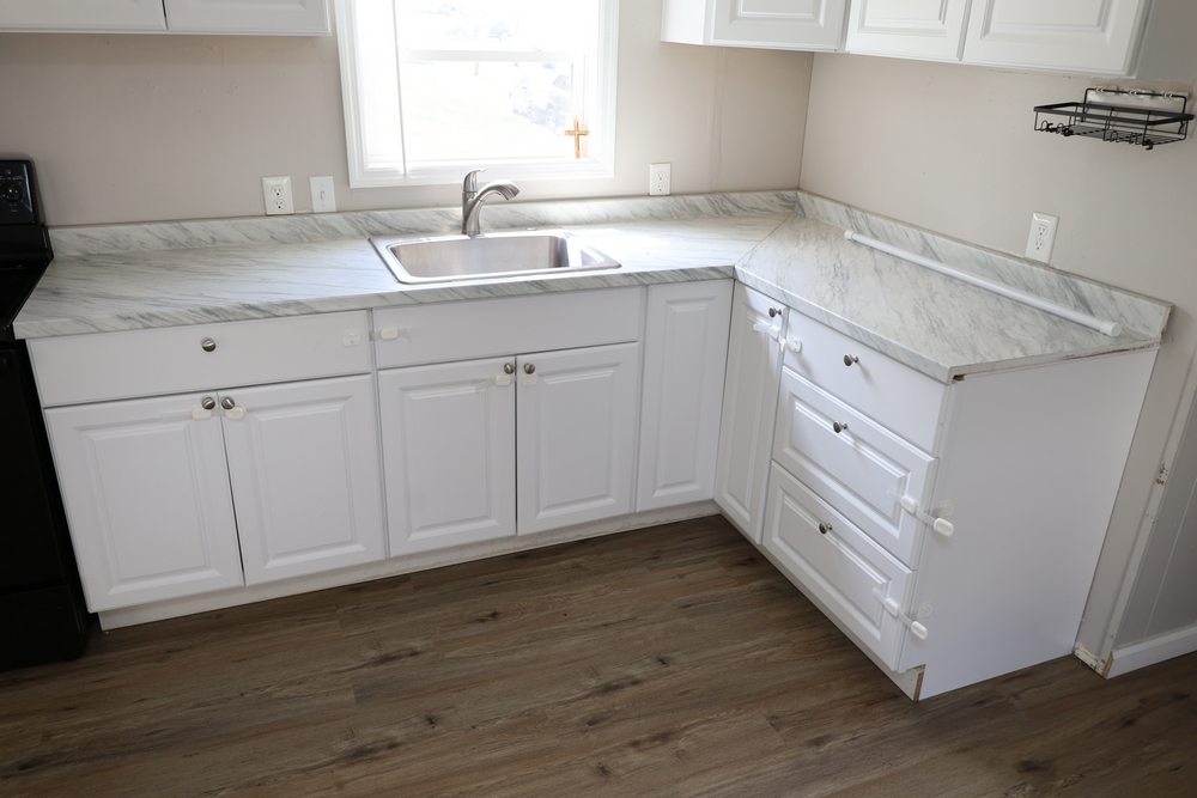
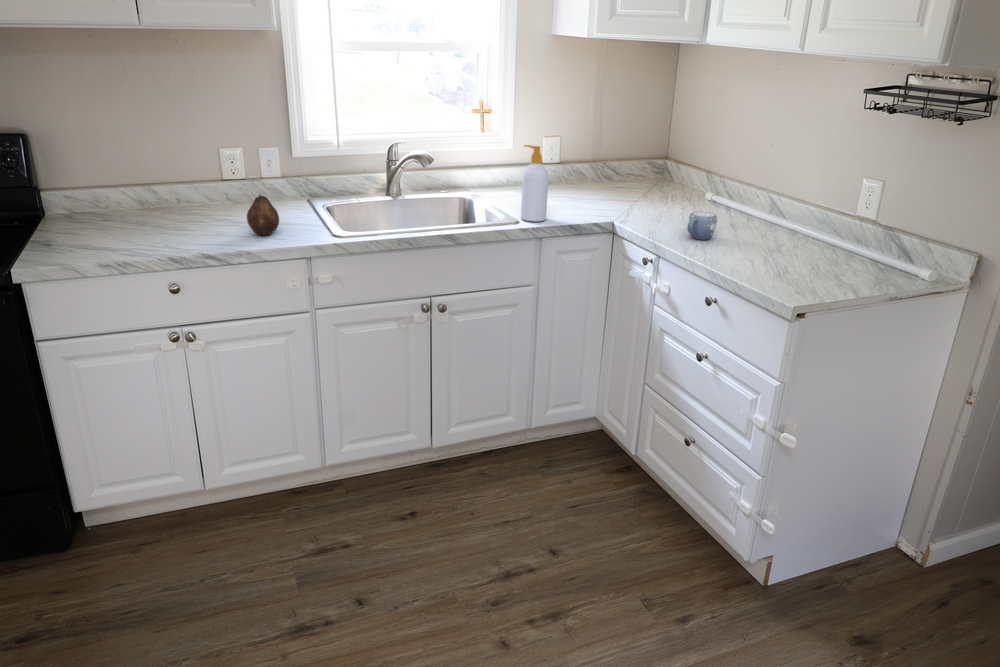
+ fruit [246,193,280,236]
+ soap bottle [520,144,549,223]
+ mug [686,211,718,241]
